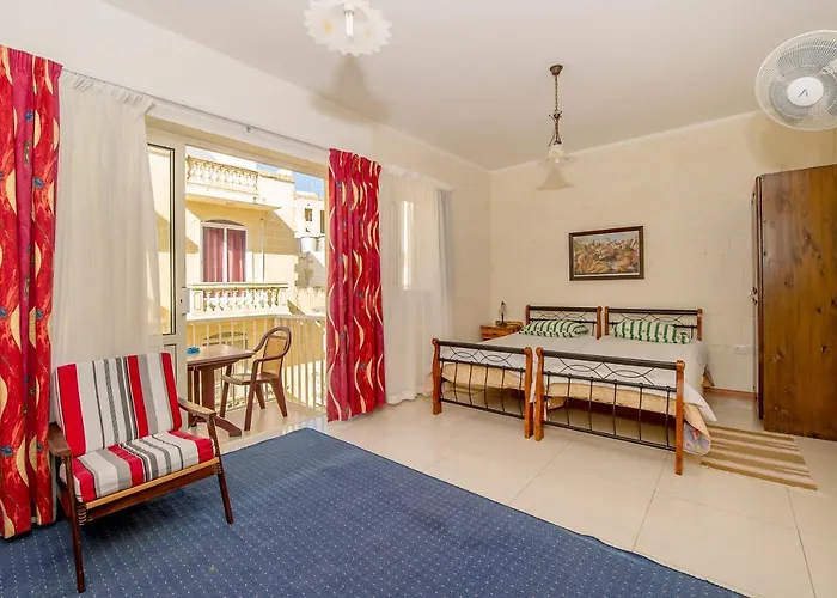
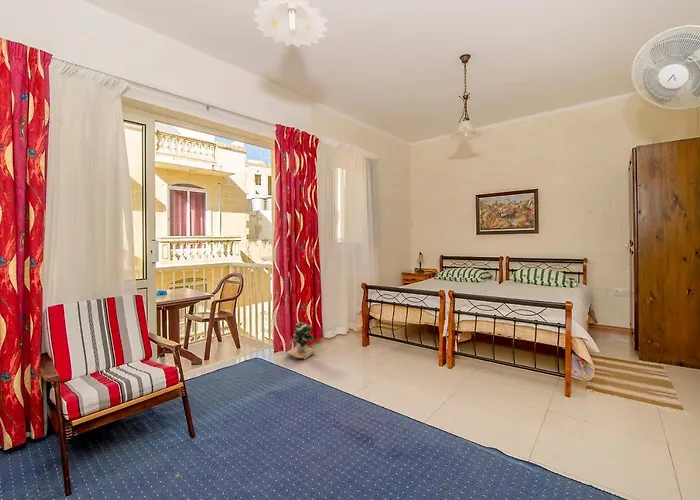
+ potted plant [285,321,315,360]
